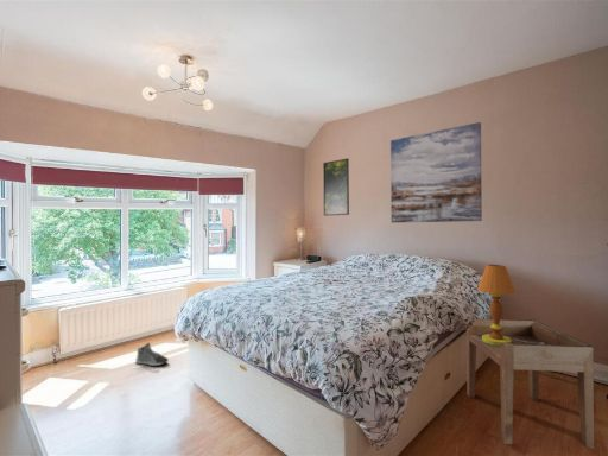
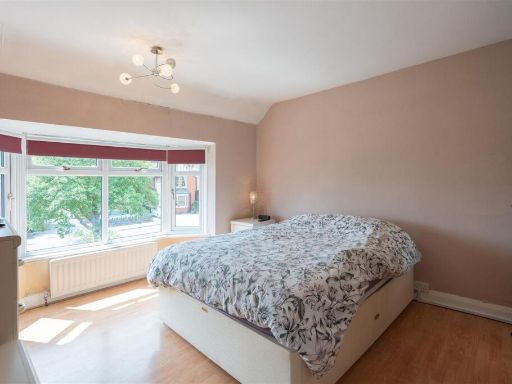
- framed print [322,158,350,217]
- side table [466,318,595,450]
- sneaker [134,342,170,367]
- table lamp [476,264,544,347]
- wall art [390,121,483,223]
